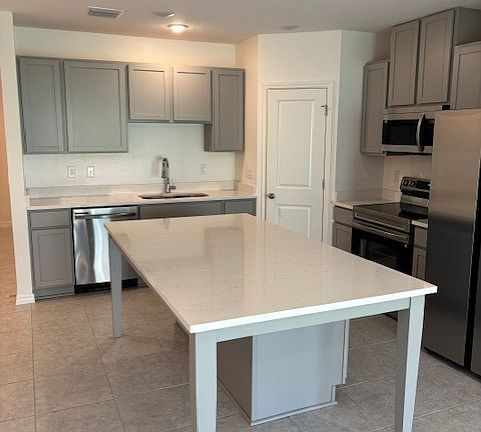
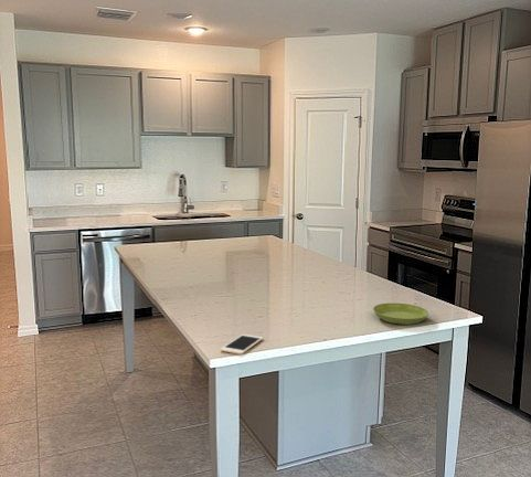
+ saucer [372,301,429,326]
+ cell phone [220,333,264,356]
